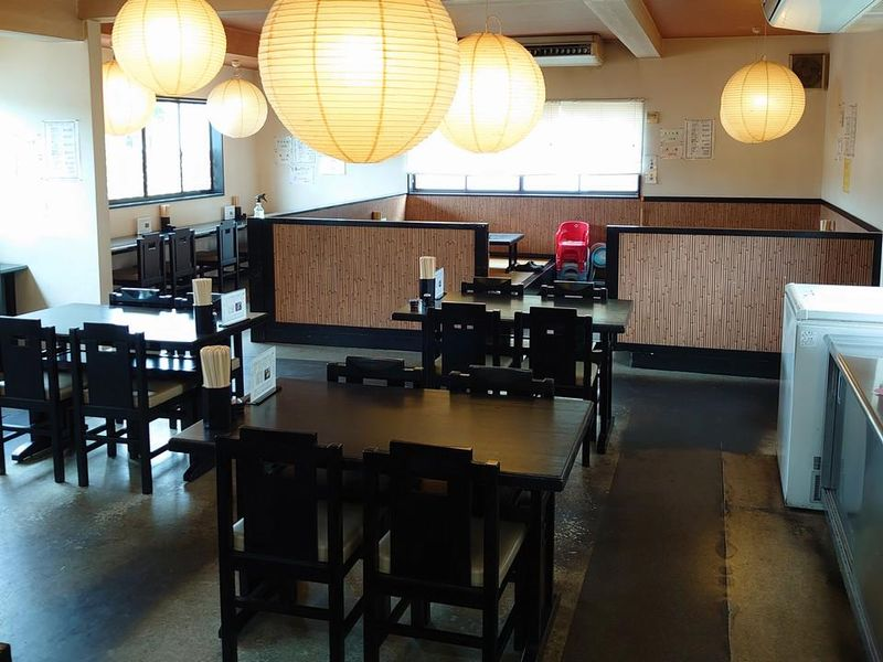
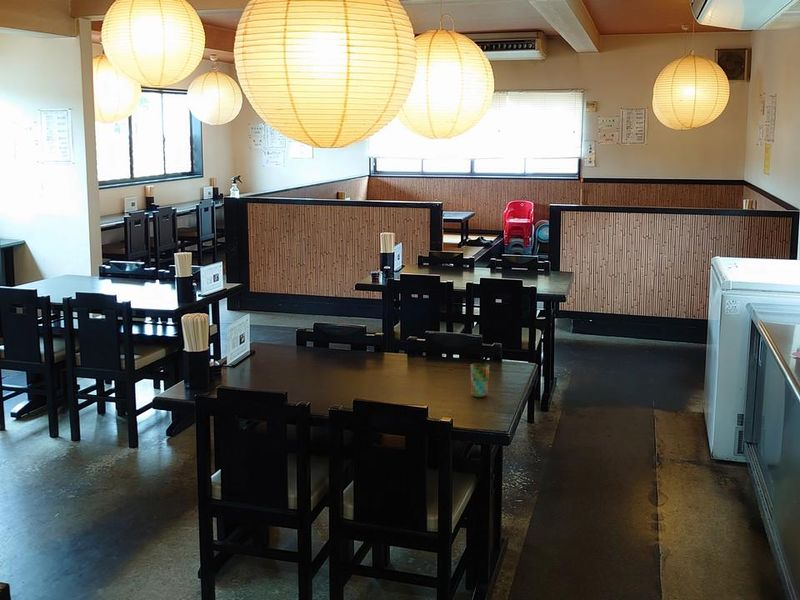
+ cup [470,362,490,398]
